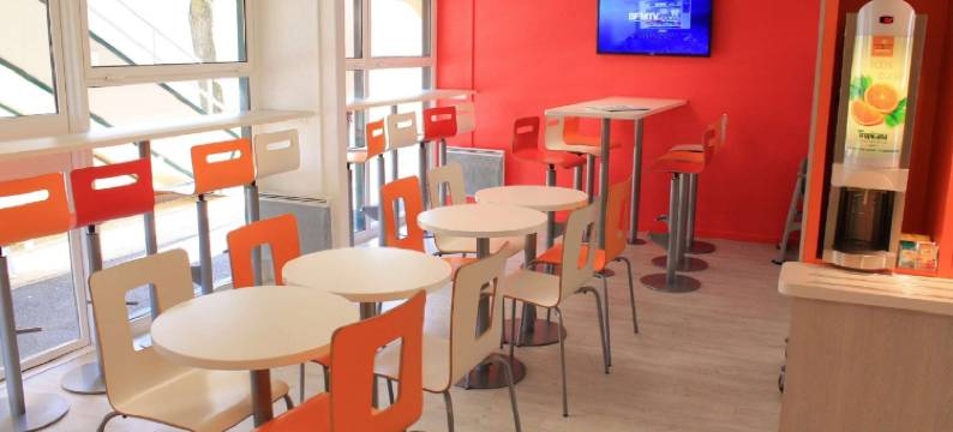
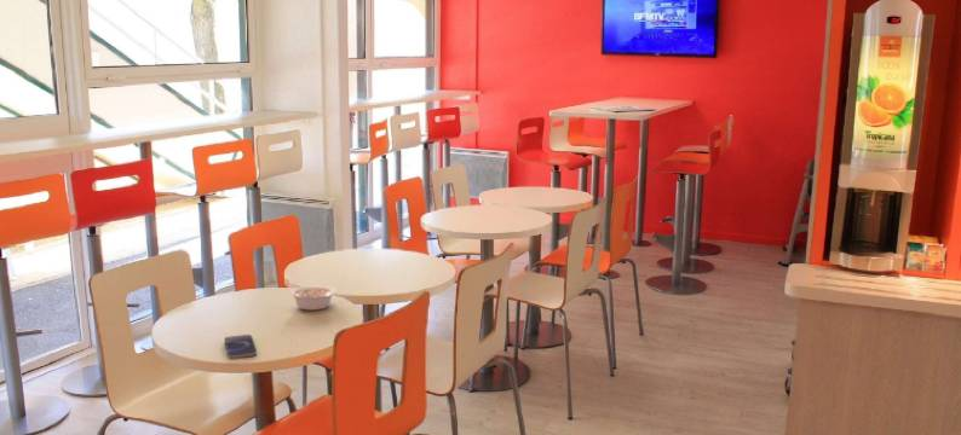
+ legume [289,285,338,312]
+ smartphone [224,334,258,359]
